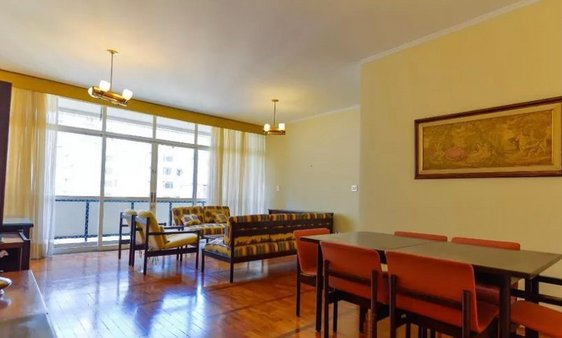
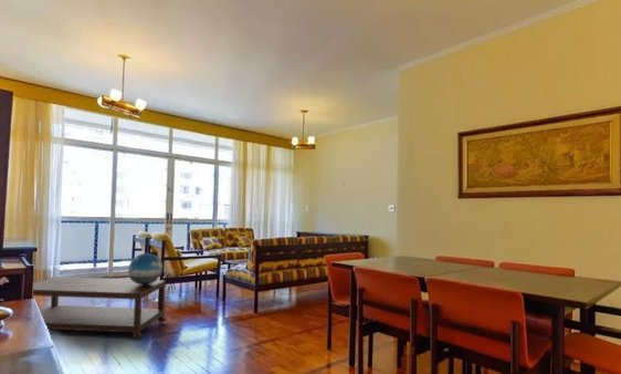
+ decorative sphere [127,252,164,285]
+ coffee table [32,276,167,342]
